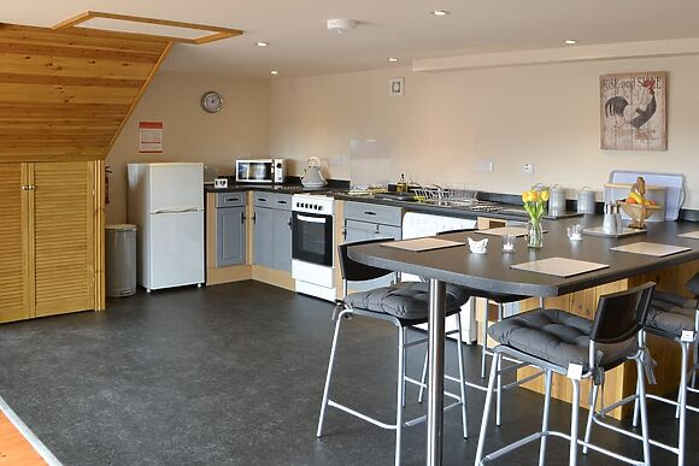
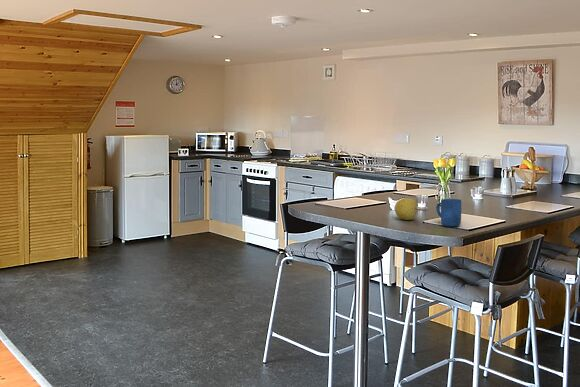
+ mug [435,198,462,227]
+ fruit [393,197,418,221]
